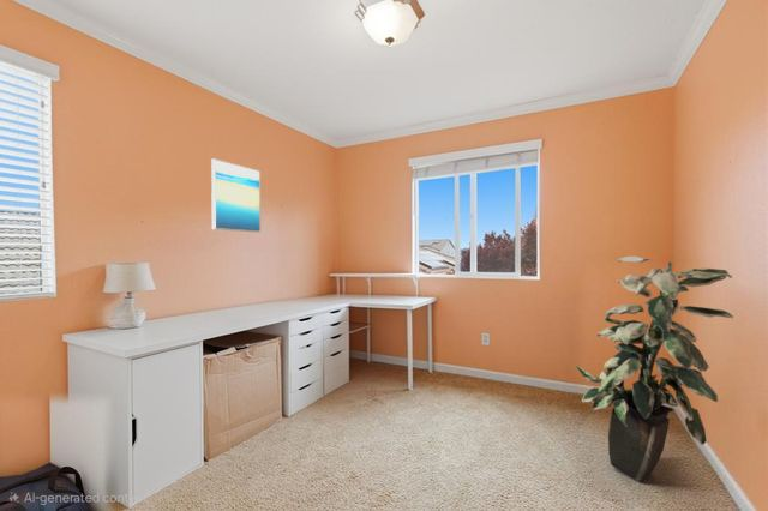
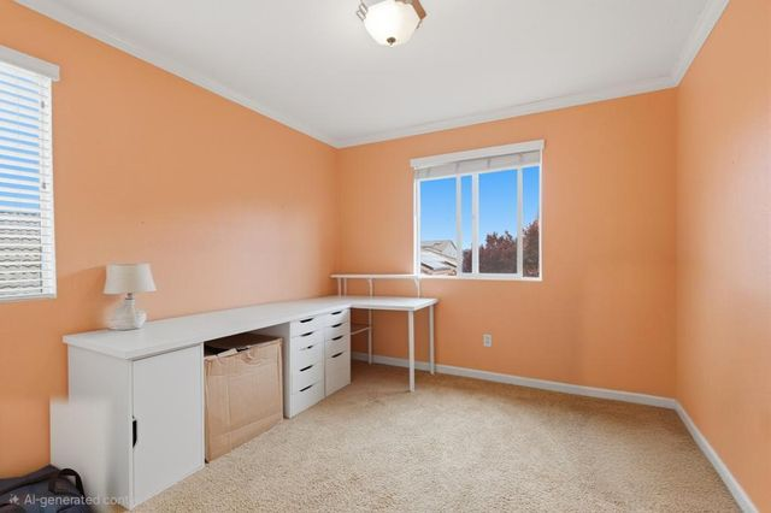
- indoor plant [575,256,734,482]
- wall art [210,157,262,233]
